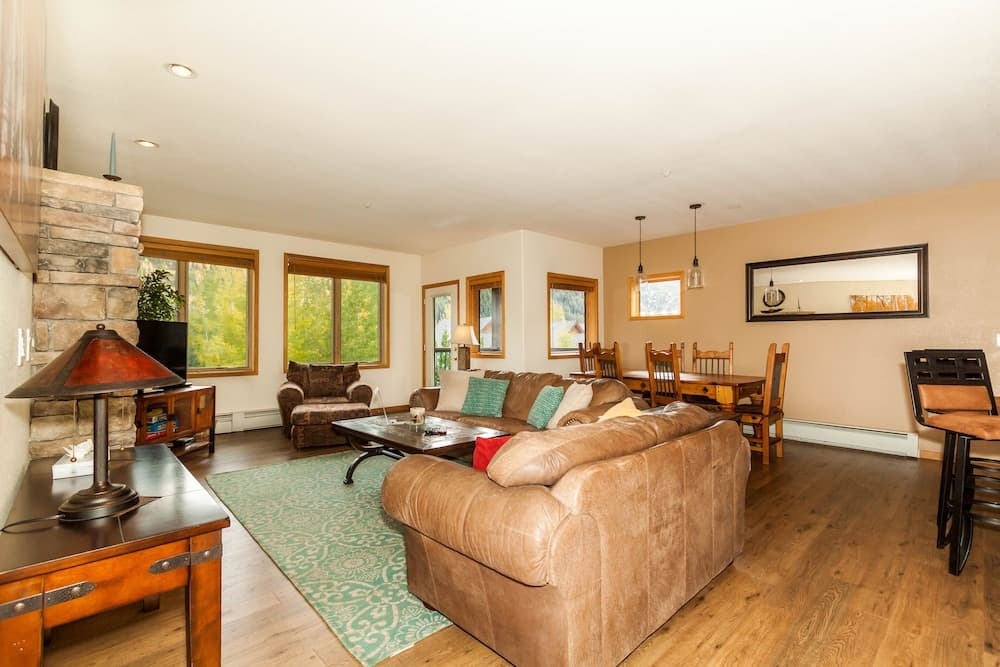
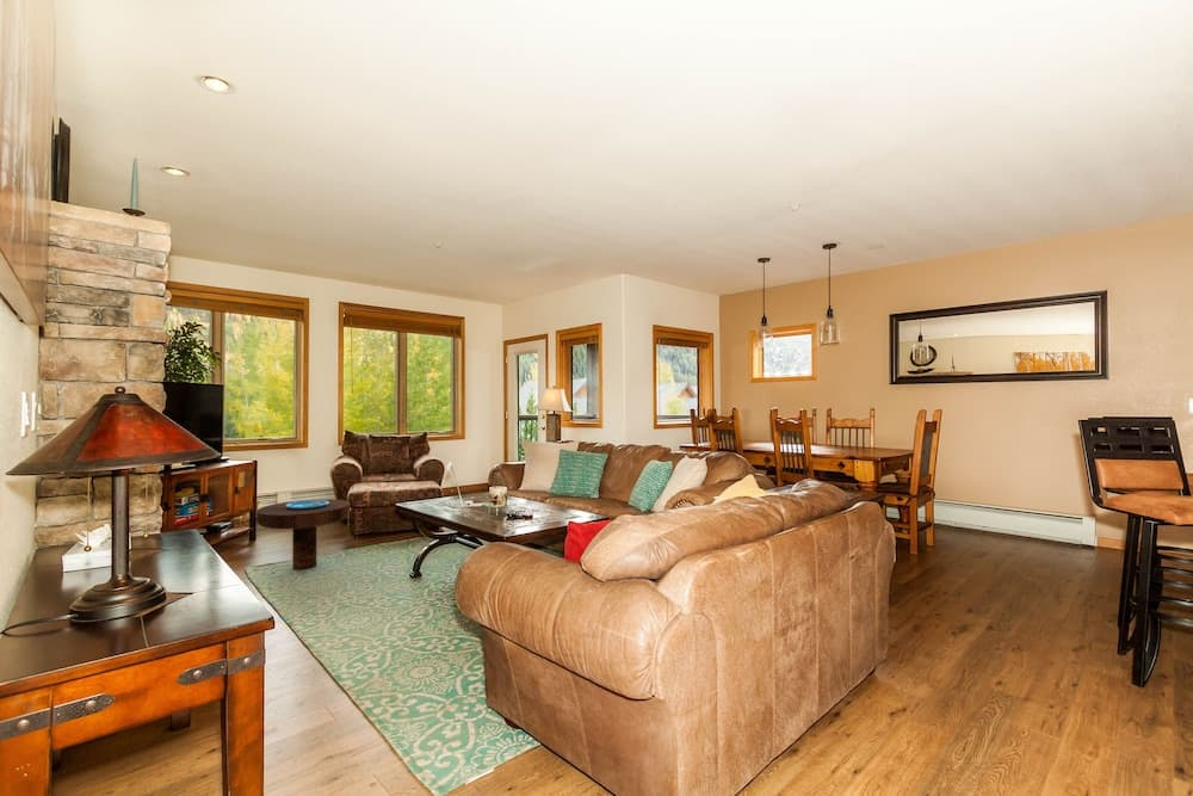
+ side table [255,498,351,570]
